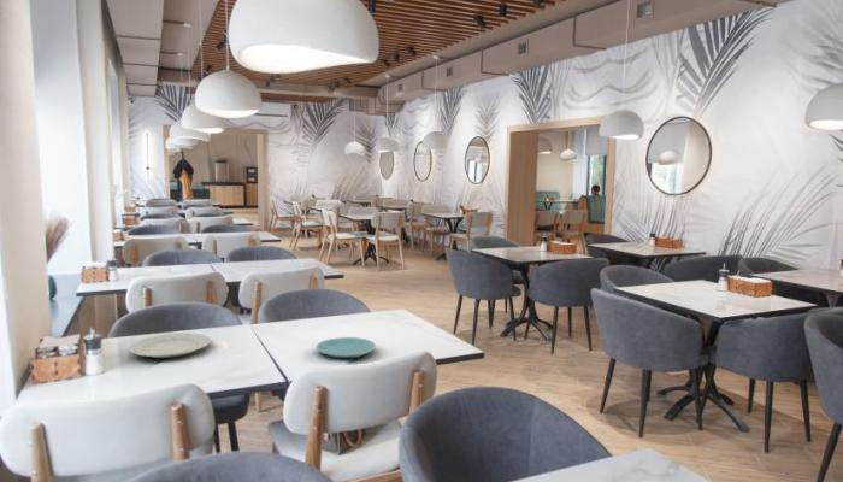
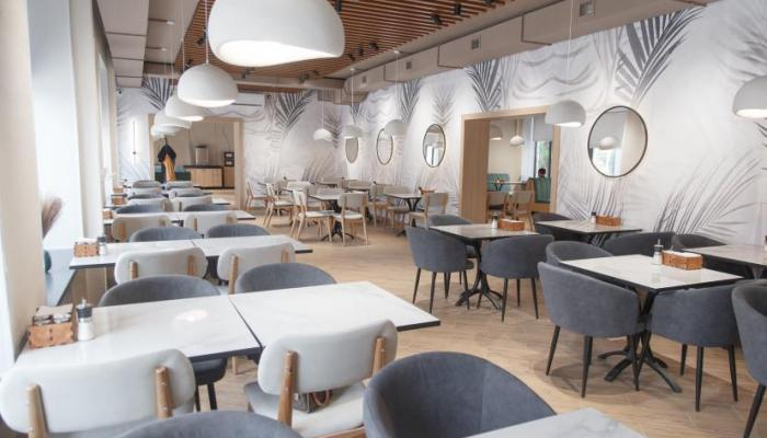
- plate [314,336,377,359]
- chinaware [129,331,212,359]
